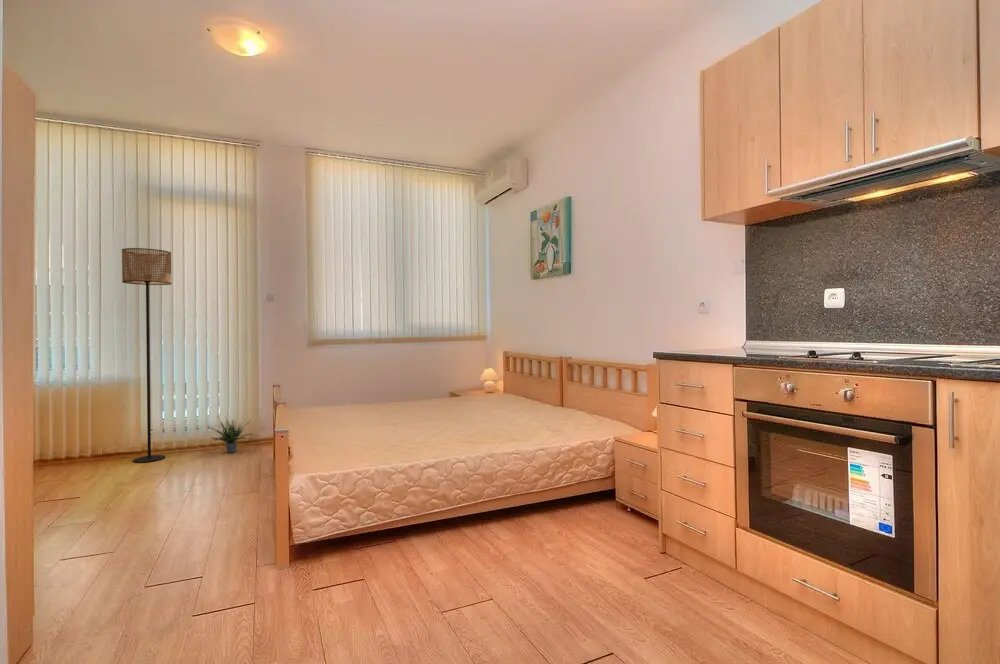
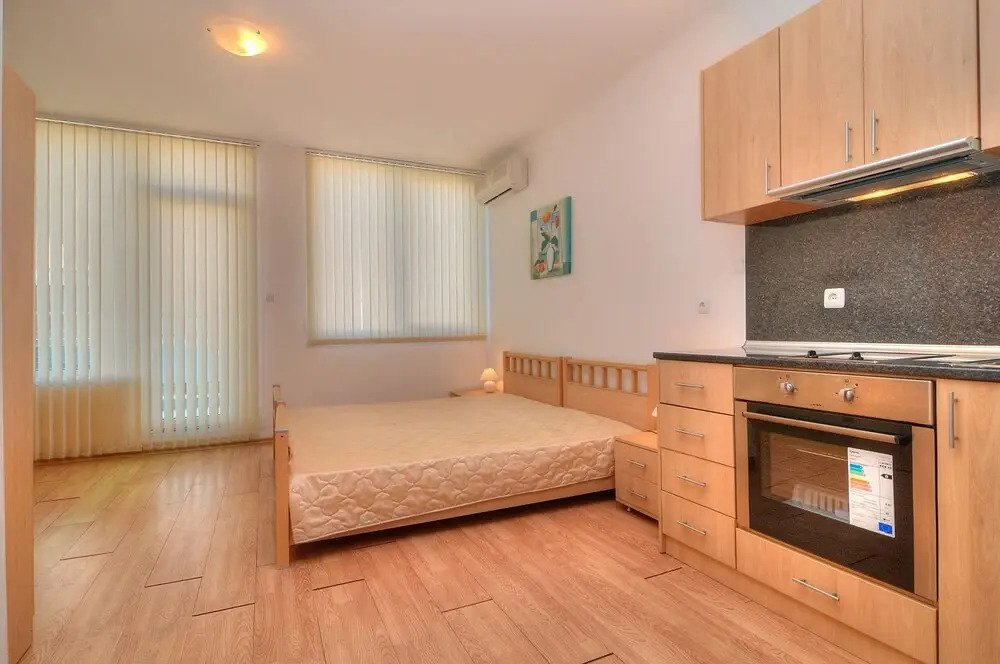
- potted plant [207,415,253,453]
- floor lamp [121,247,172,464]
